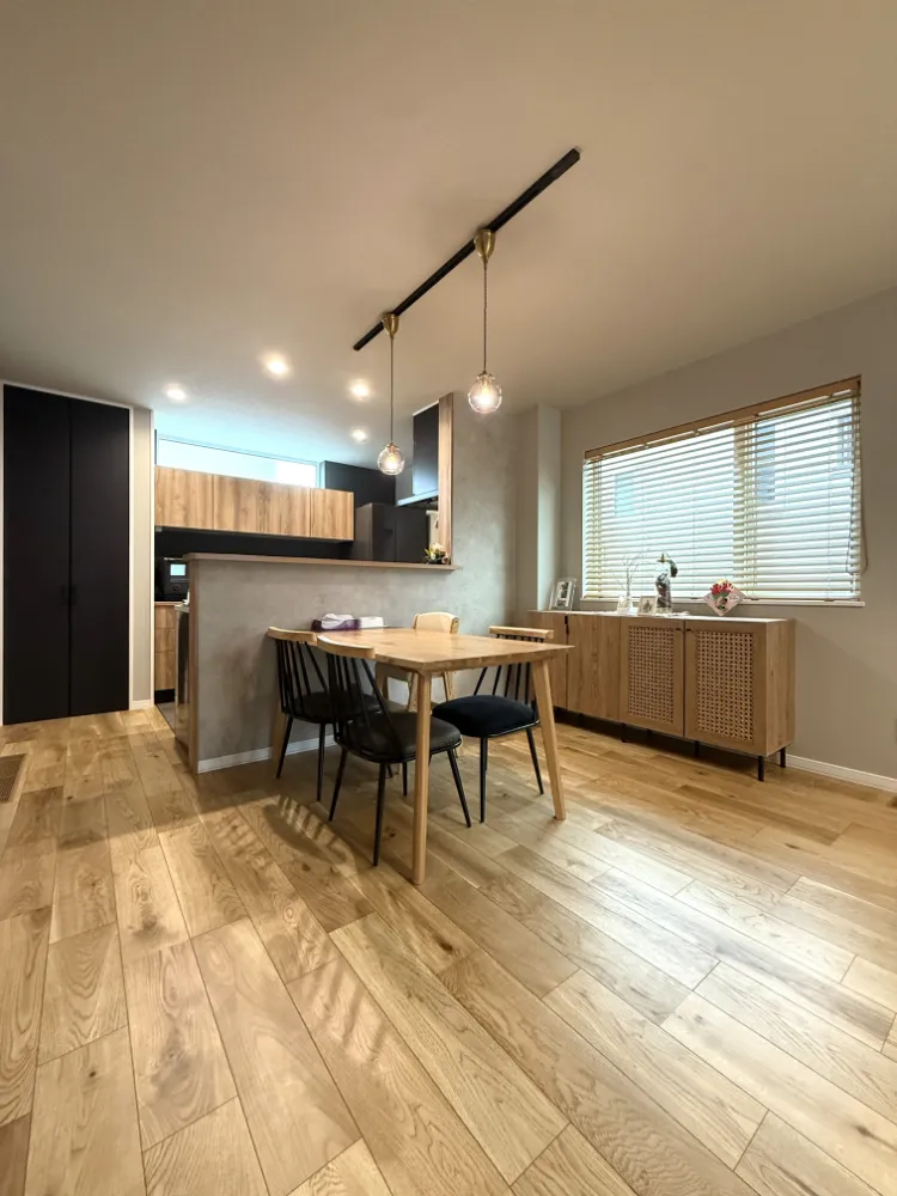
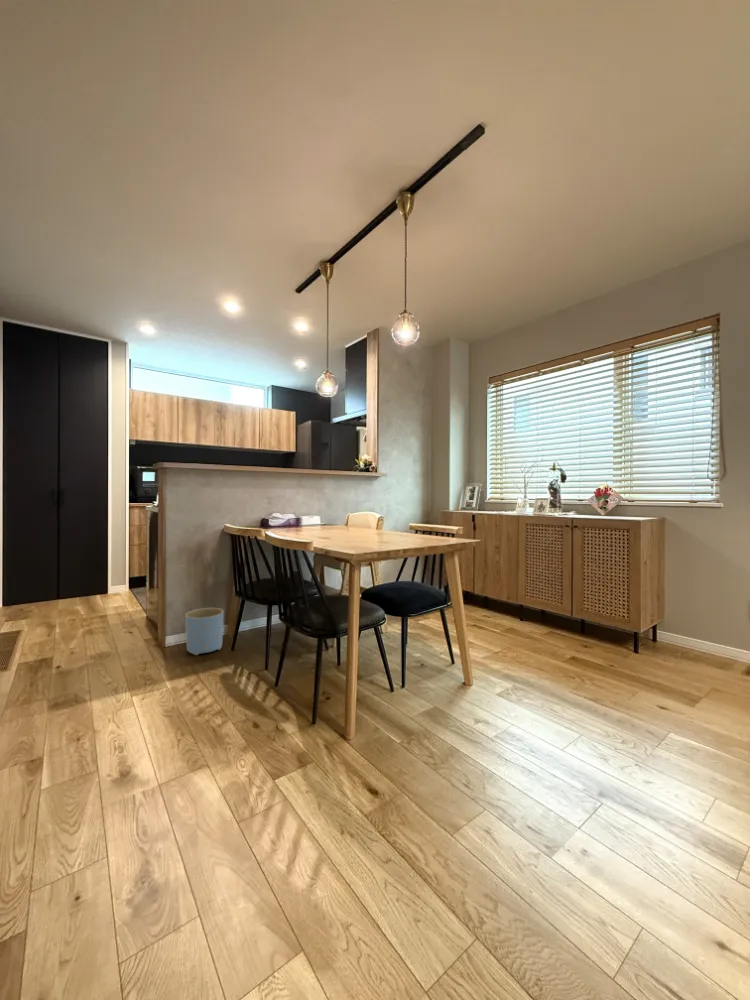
+ planter [184,607,225,656]
